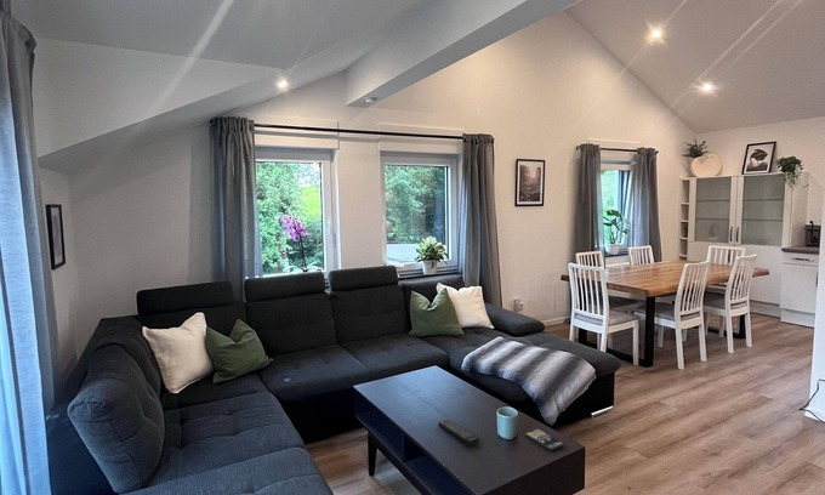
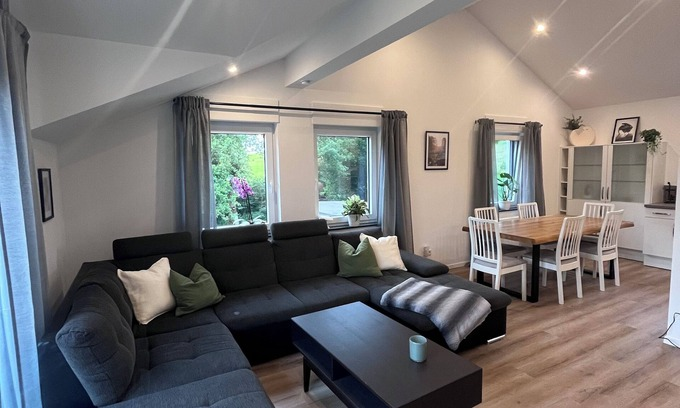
- smartphone [524,428,565,451]
- remote control [437,419,480,446]
